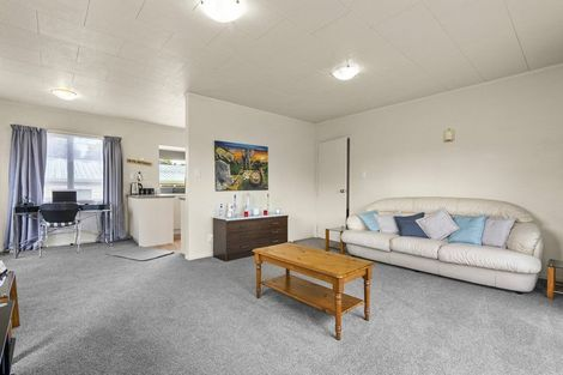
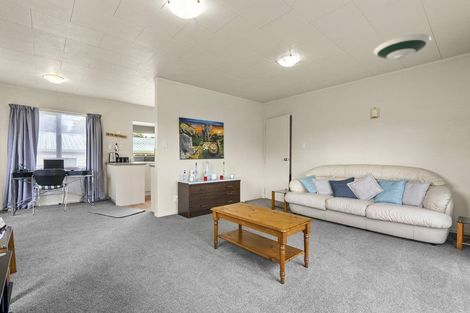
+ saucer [373,33,432,61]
